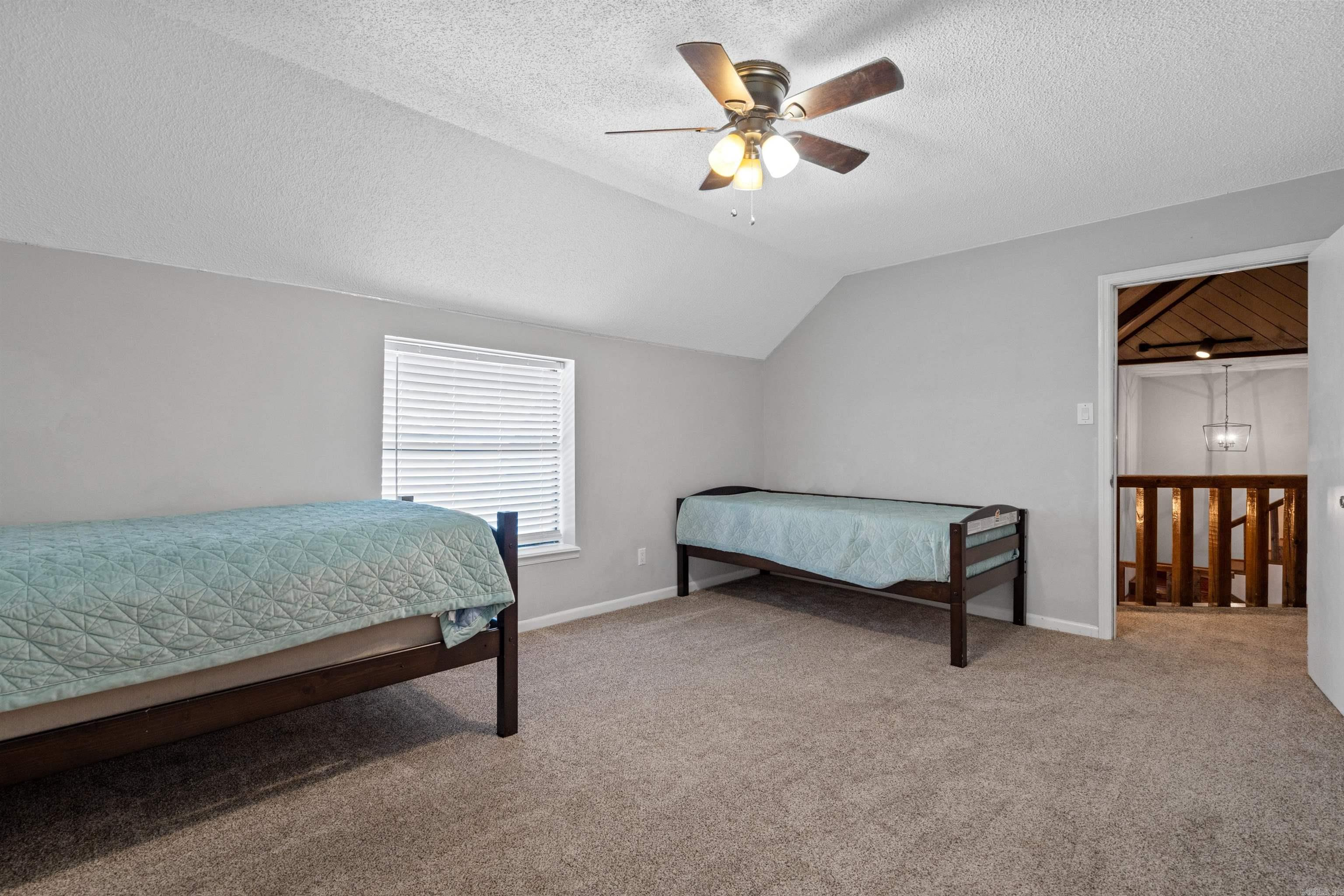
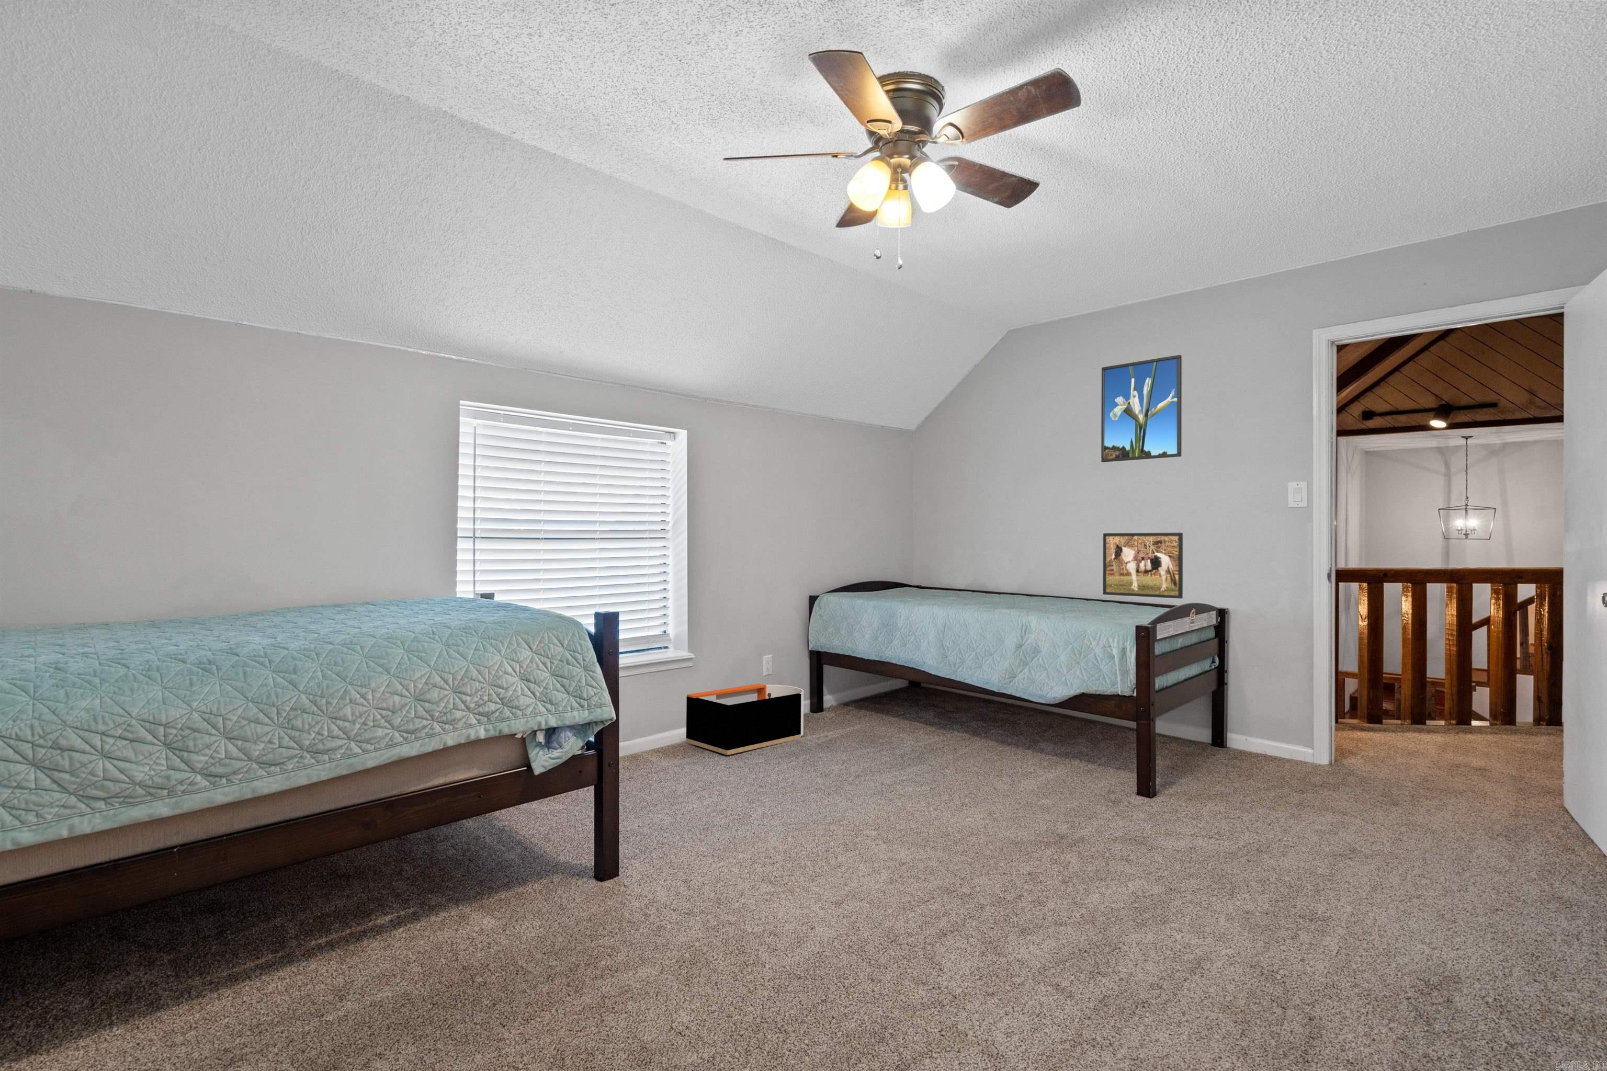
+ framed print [1102,532,1184,599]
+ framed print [1101,354,1183,463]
+ storage bin [686,683,804,755]
